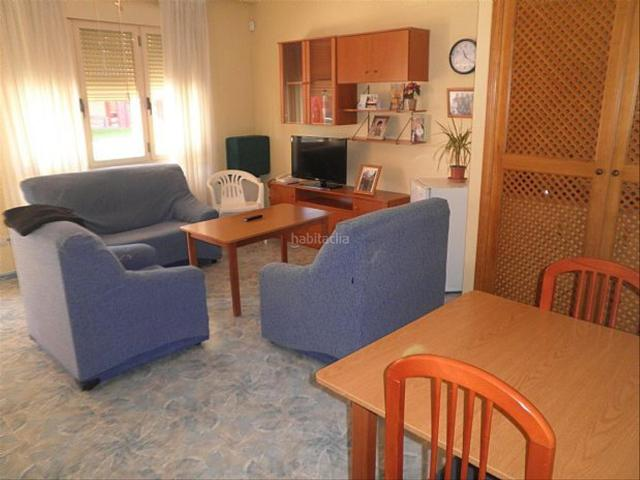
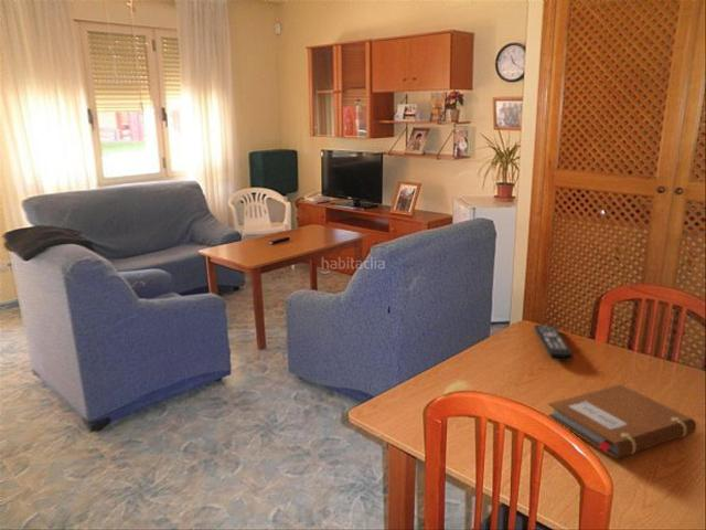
+ remote control [533,324,575,362]
+ notebook [547,383,697,459]
